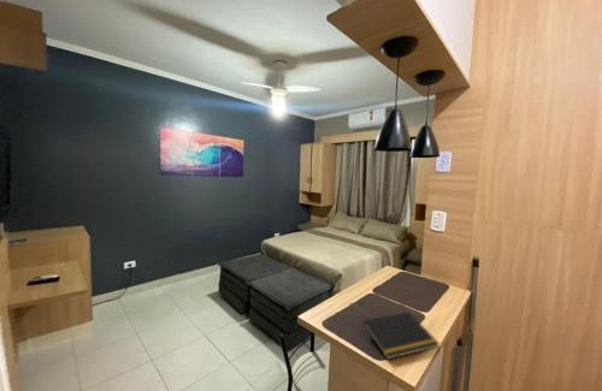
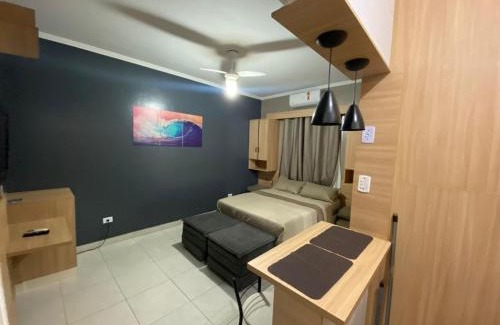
- notepad [360,310,441,361]
